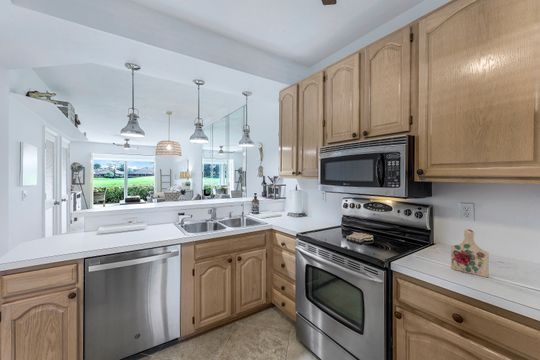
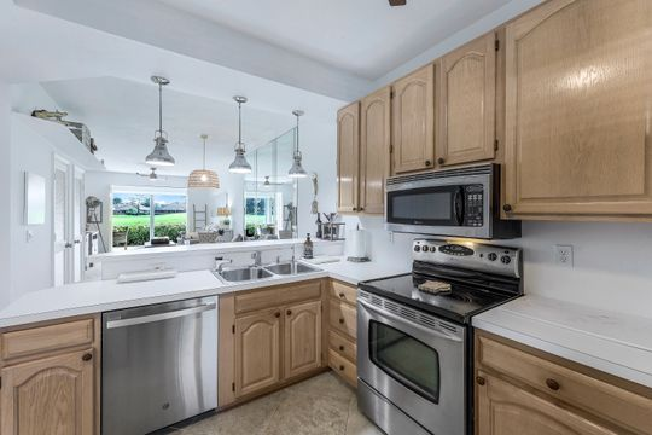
- cutting board [450,228,490,278]
